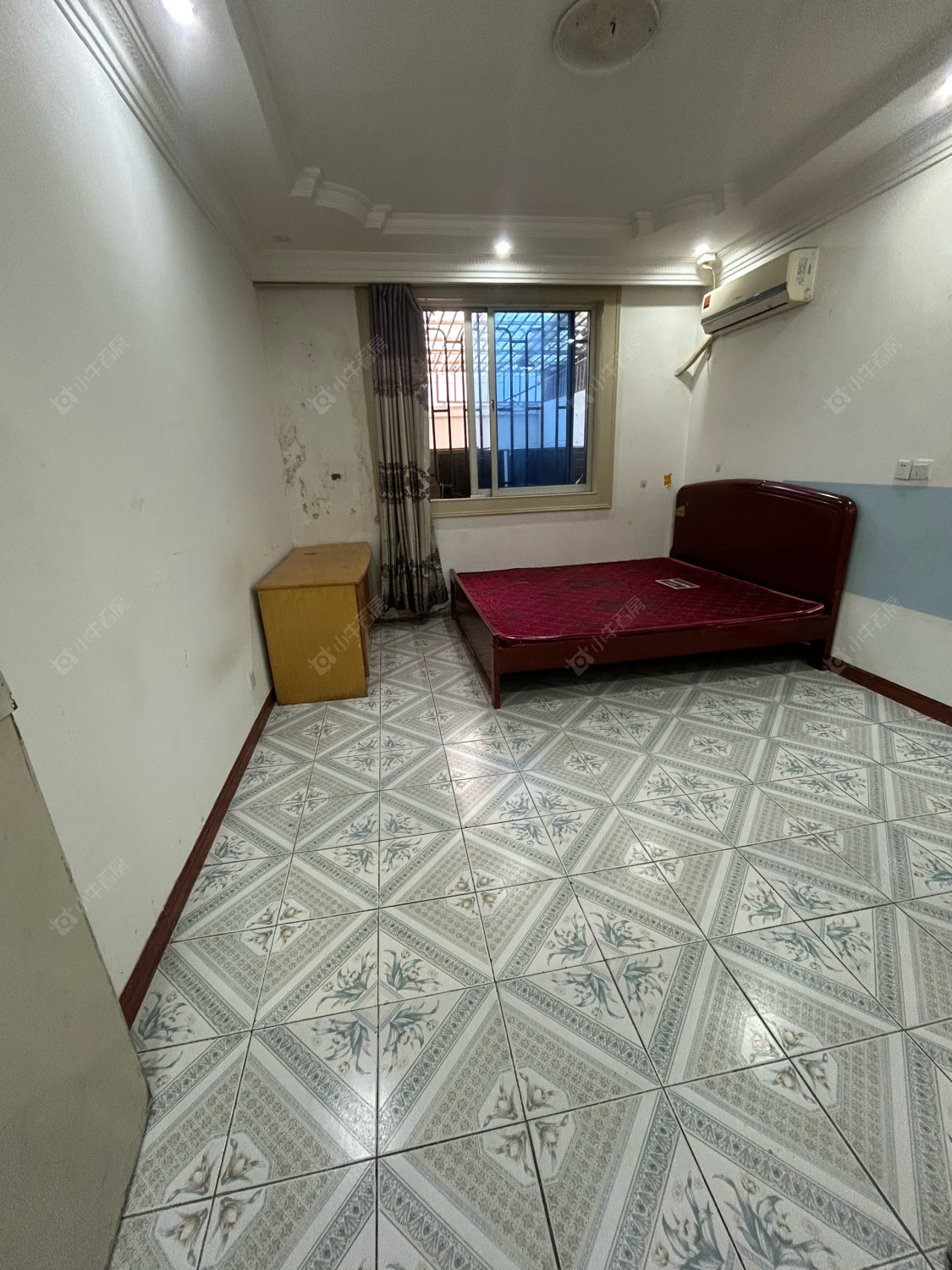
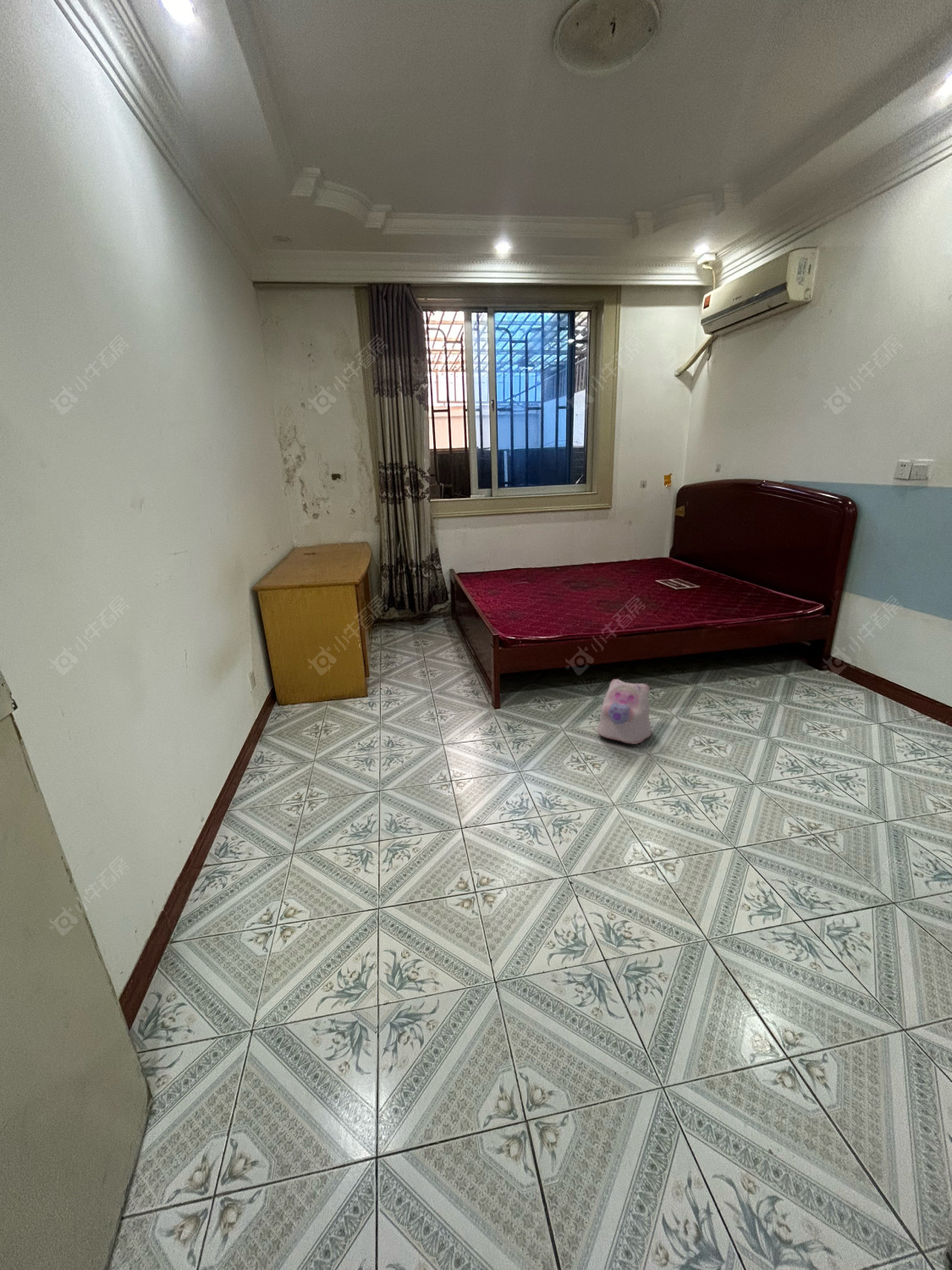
+ plush toy [597,678,652,745]
